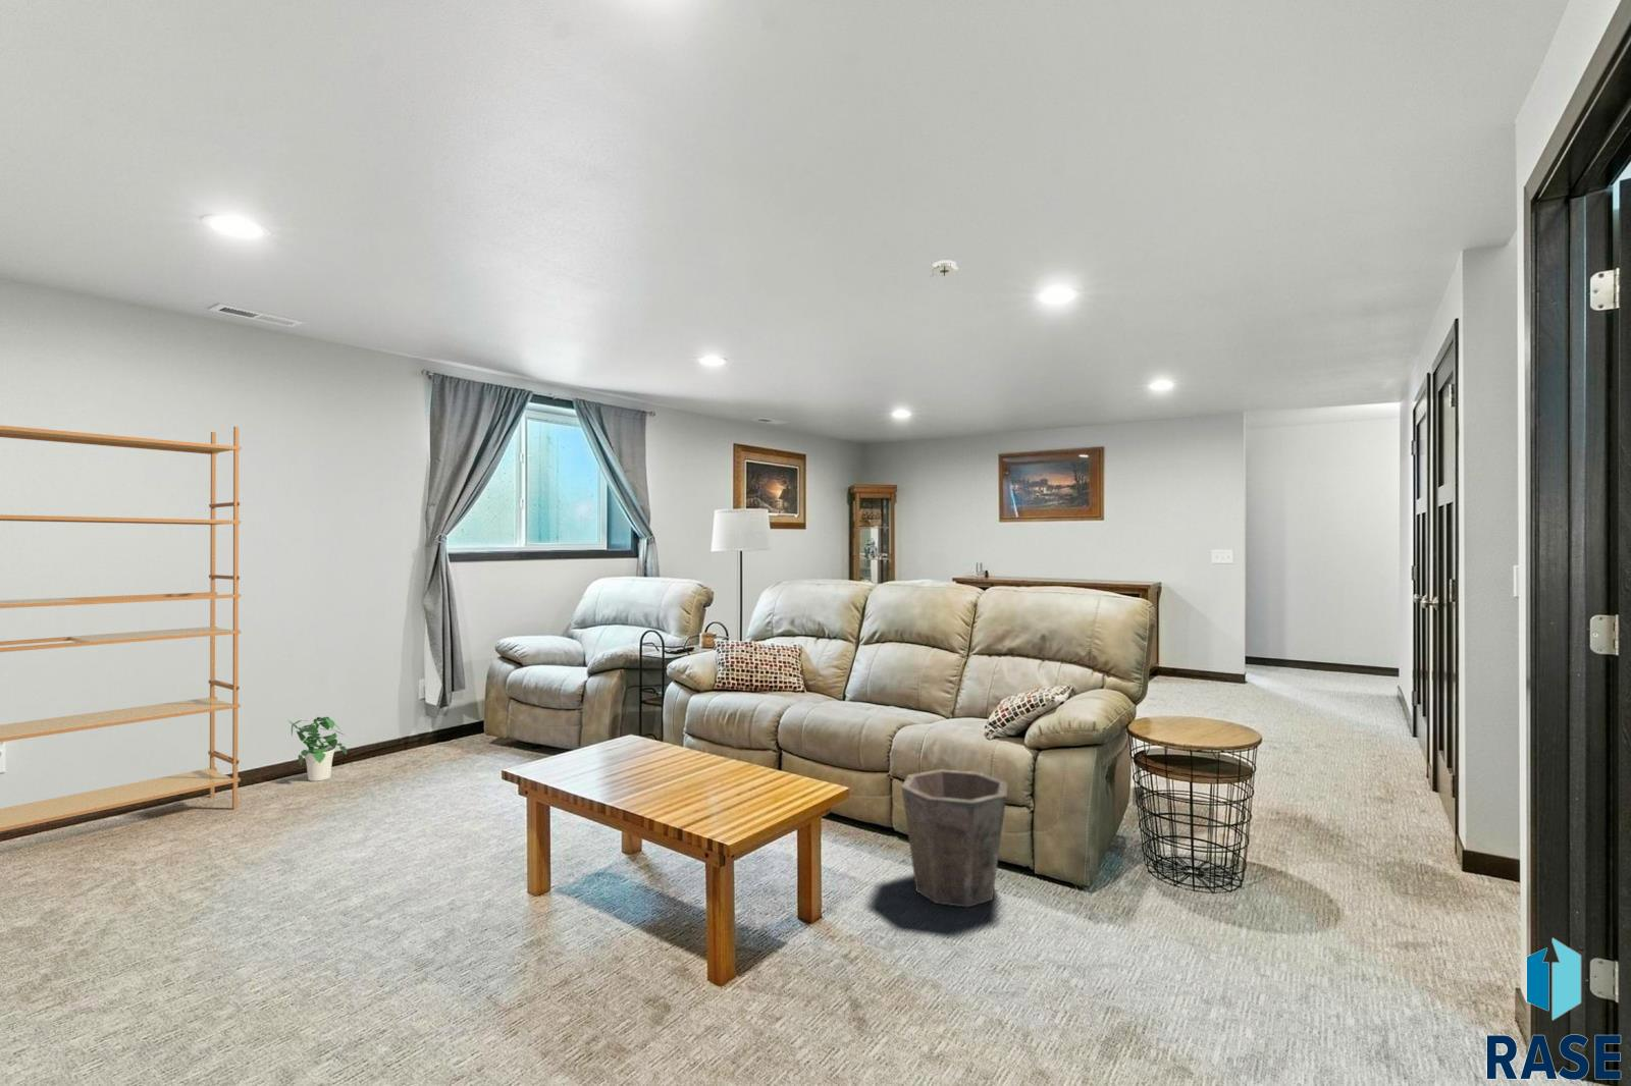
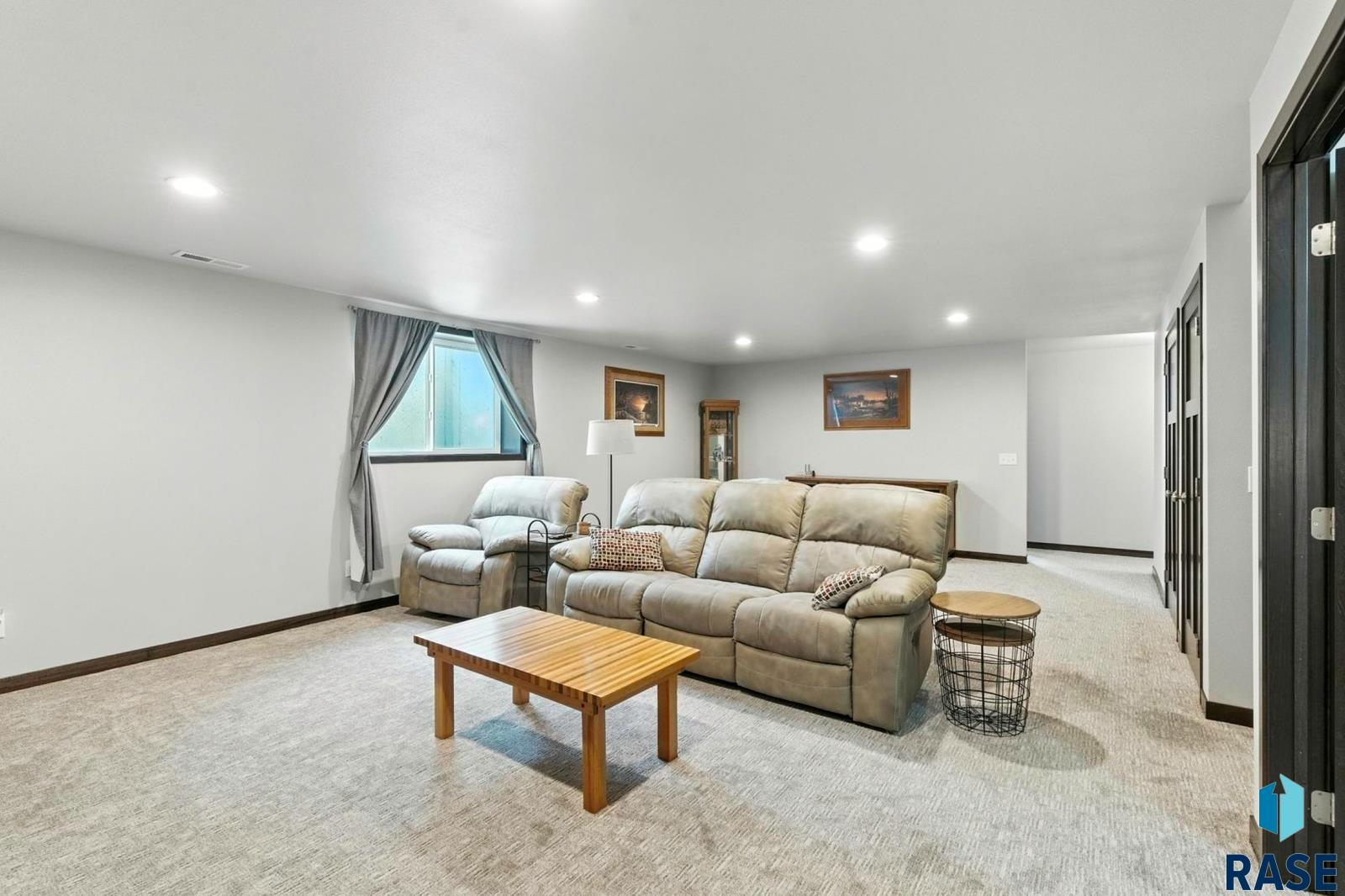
- smoke detector [929,258,960,278]
- bookshelf [0,424,243,833]
- waste bin [900,768,1009,909]
- potted plant [289,716,348,783]
